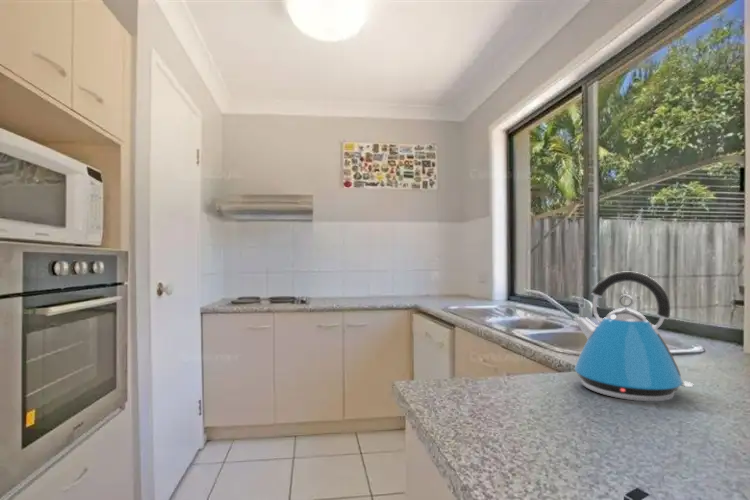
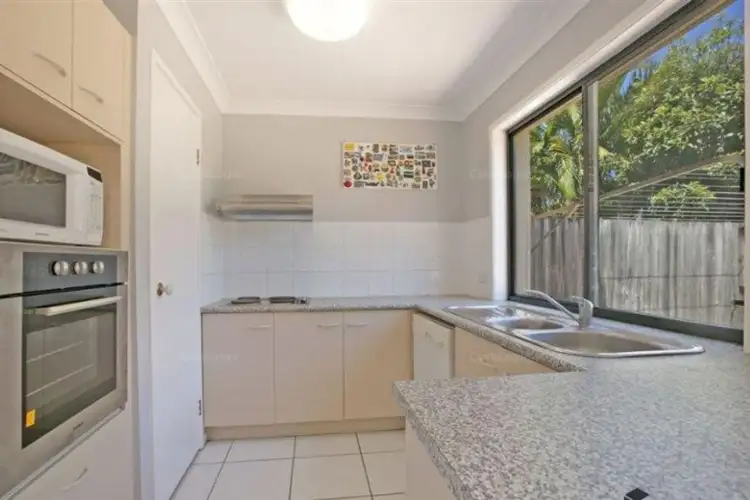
- kettle [573,271,694,402]
